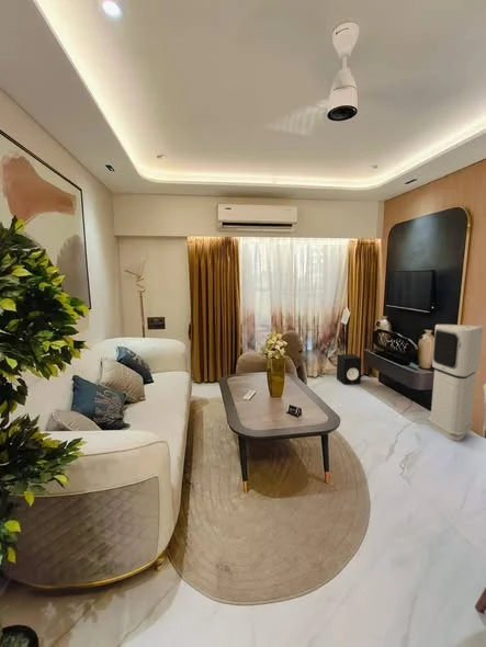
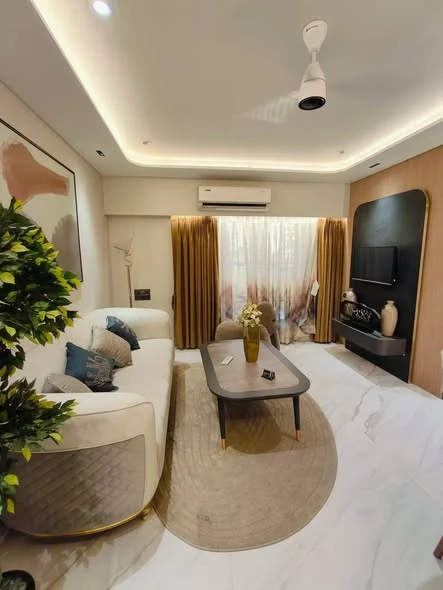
- speaker [336,353,363,386]
- air purifier [427,324,484,442]
